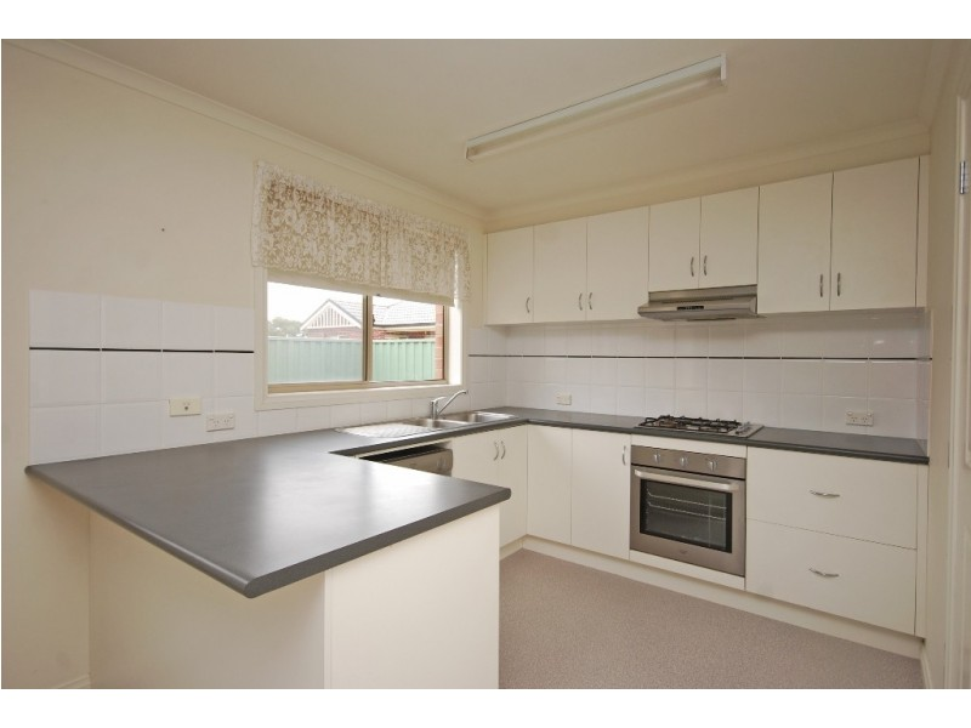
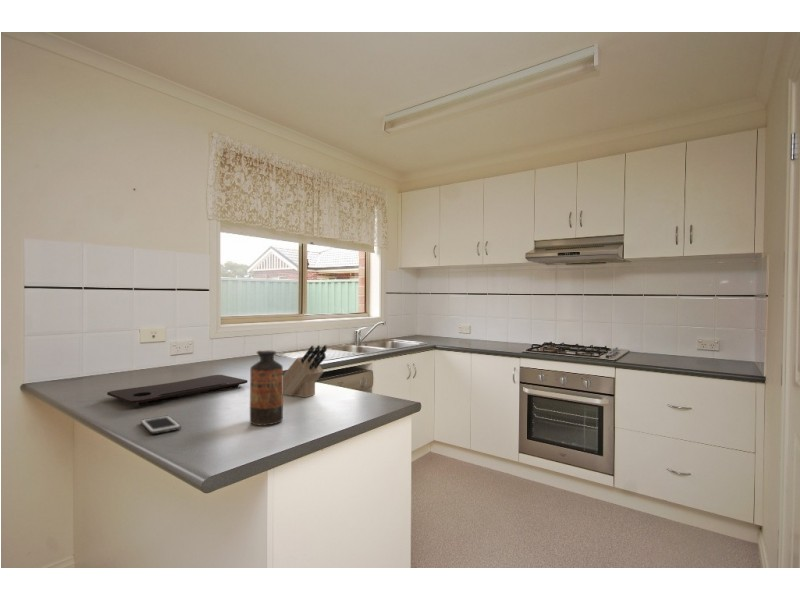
+ bottle [249,350,284,426]
+ cell phone [140,415,182,435]
+ cutting board [106,374,248,406]
+ knife block [283,344,328,398]
